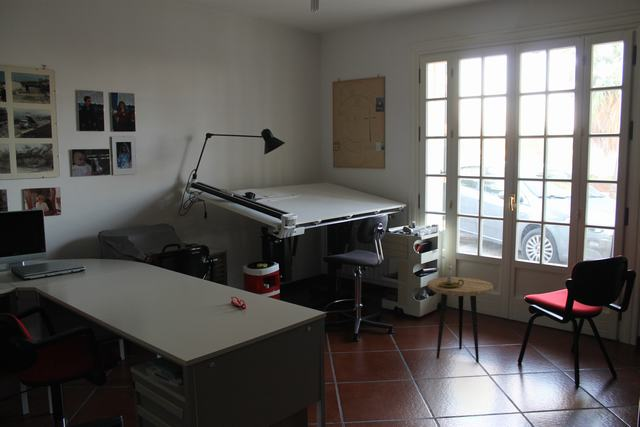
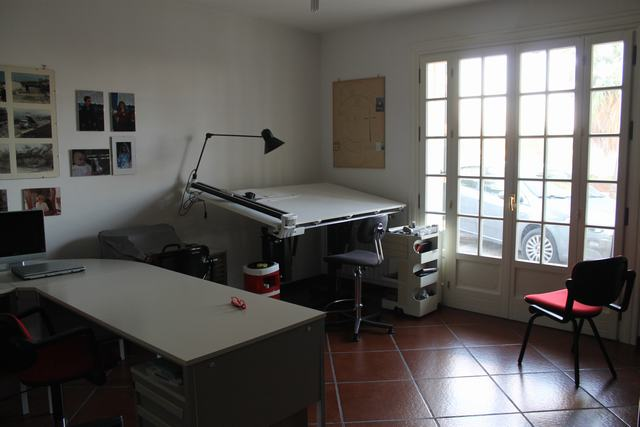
- side table [426,276,494,364]
- candle holder [439,259,464,288]
